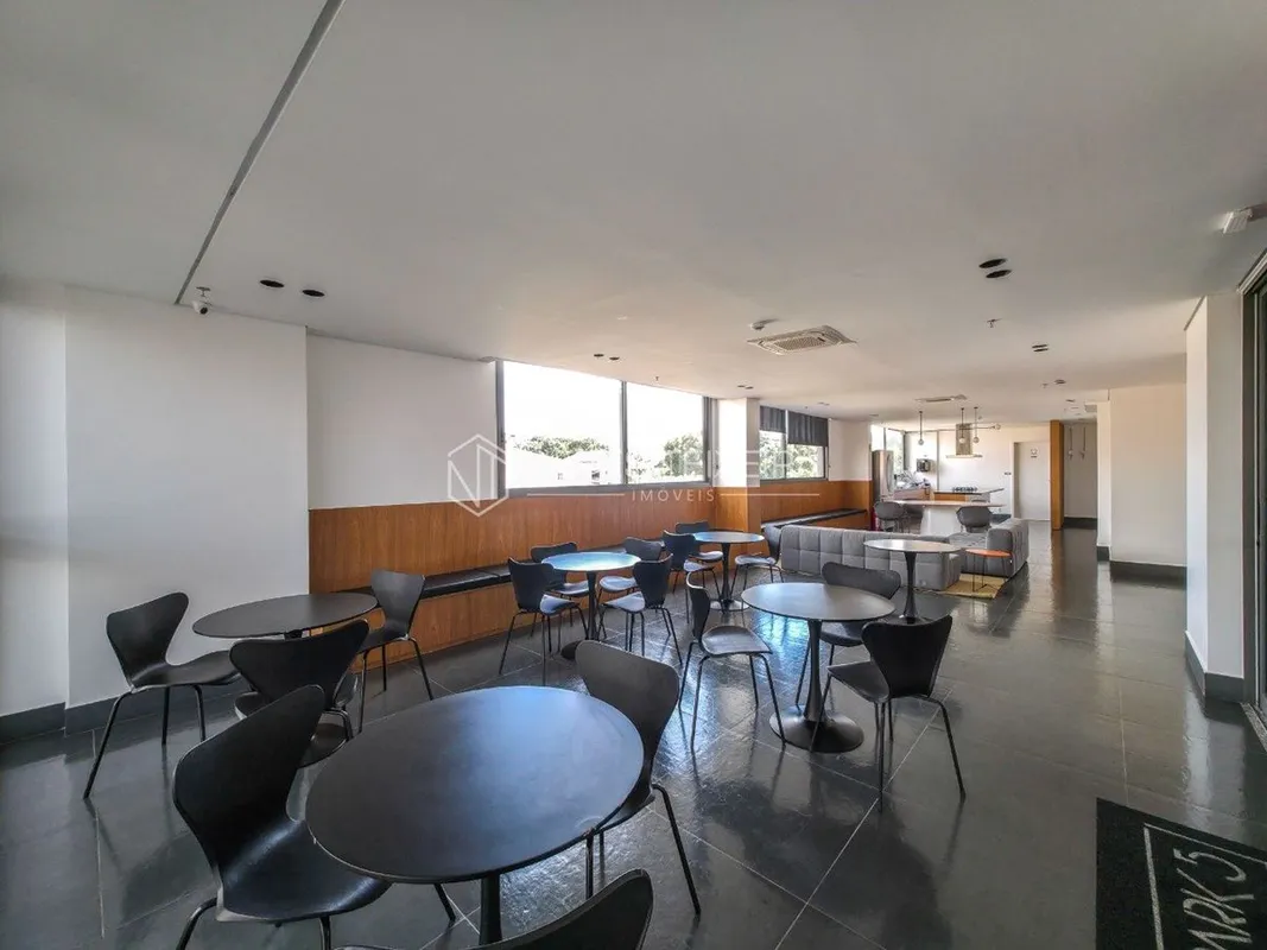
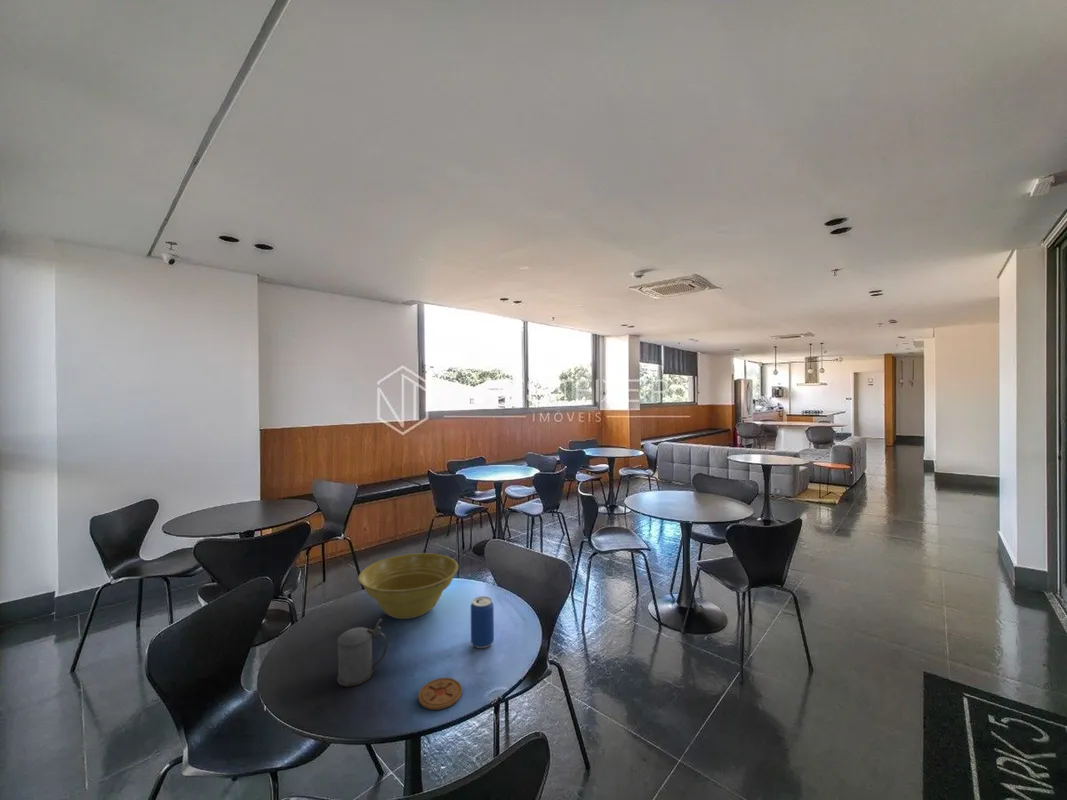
+ planter bowl [357,552,459,620]
+ beer stein [336,618,388,688]
+ coaster [417,677,463,711]
+ beverage can [470,595,495,649]
